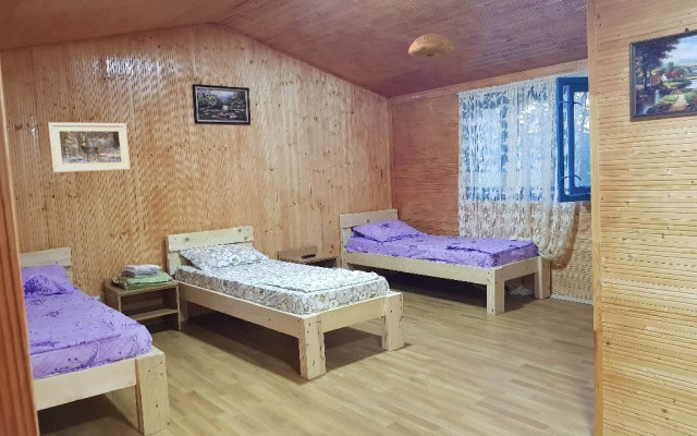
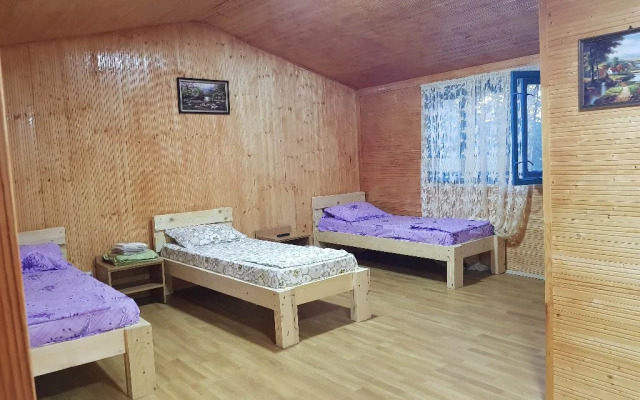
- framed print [48,121,131,173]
- ceiling light [407,33,455,59]
